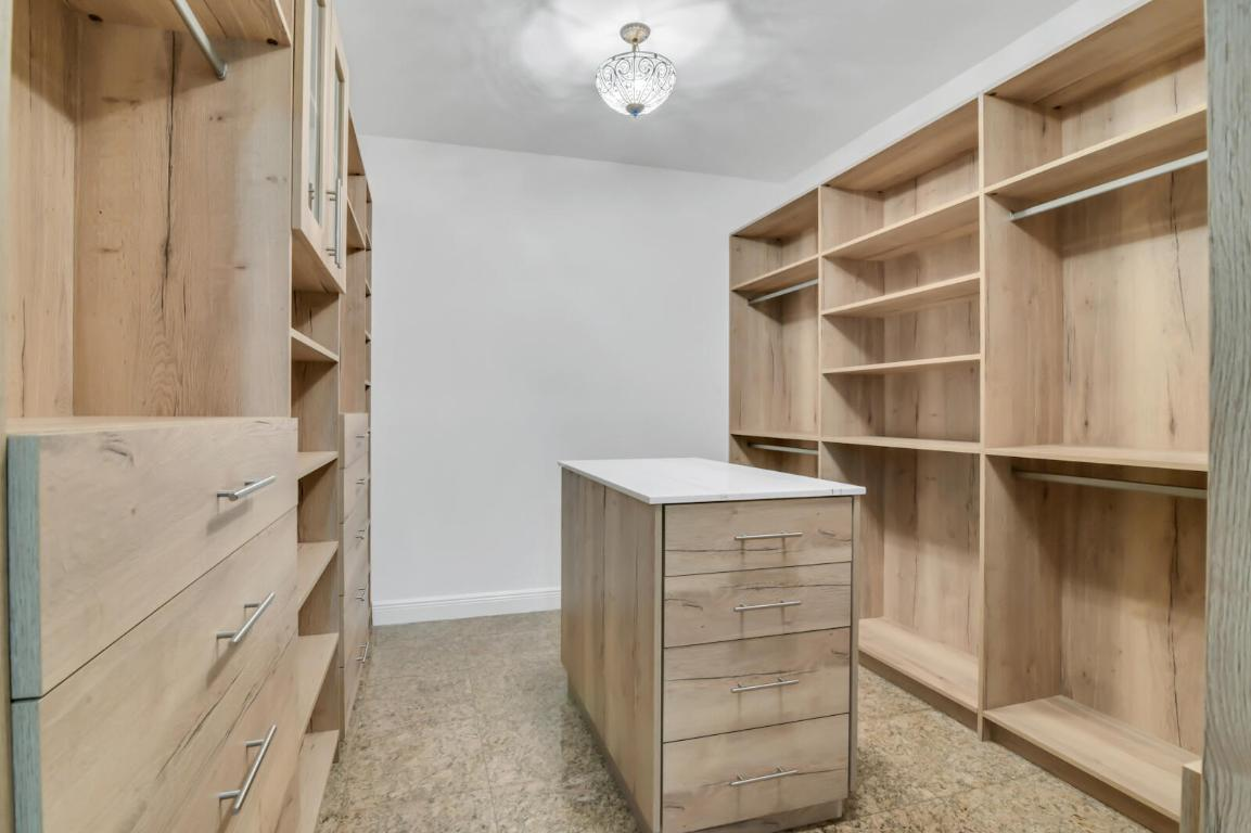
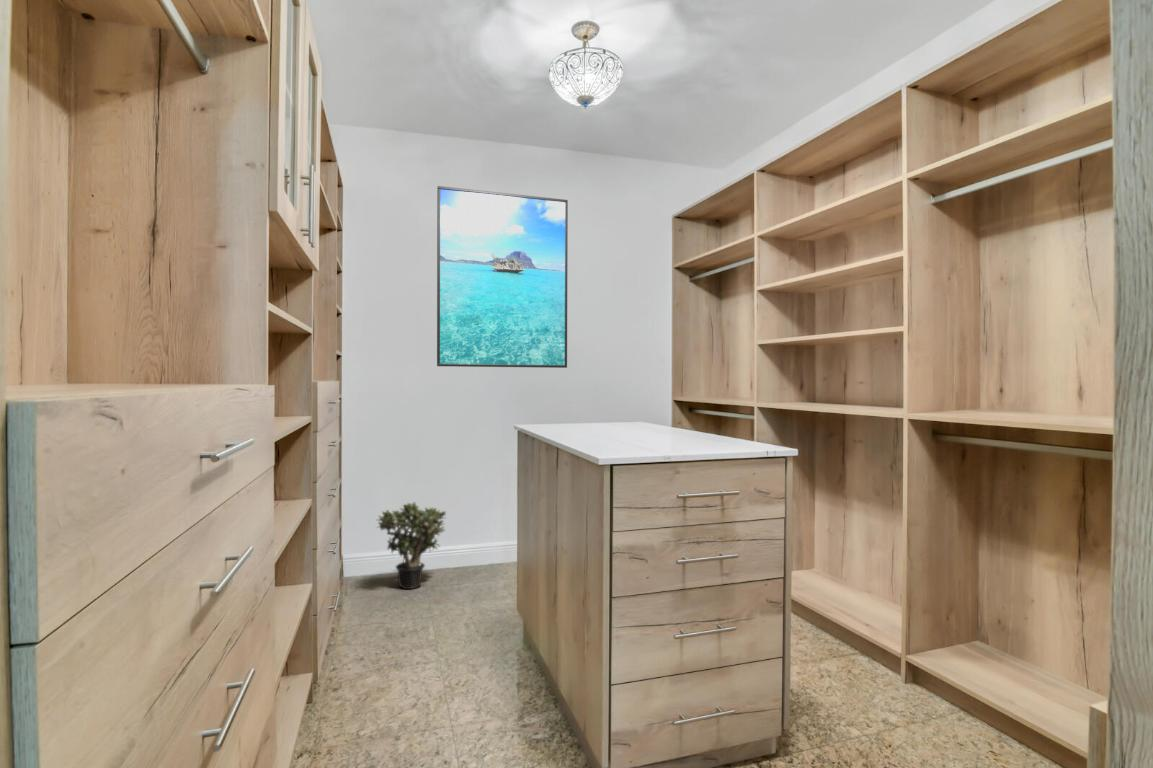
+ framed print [436,185,569,369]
+ potted plant [375,501,447,590]
